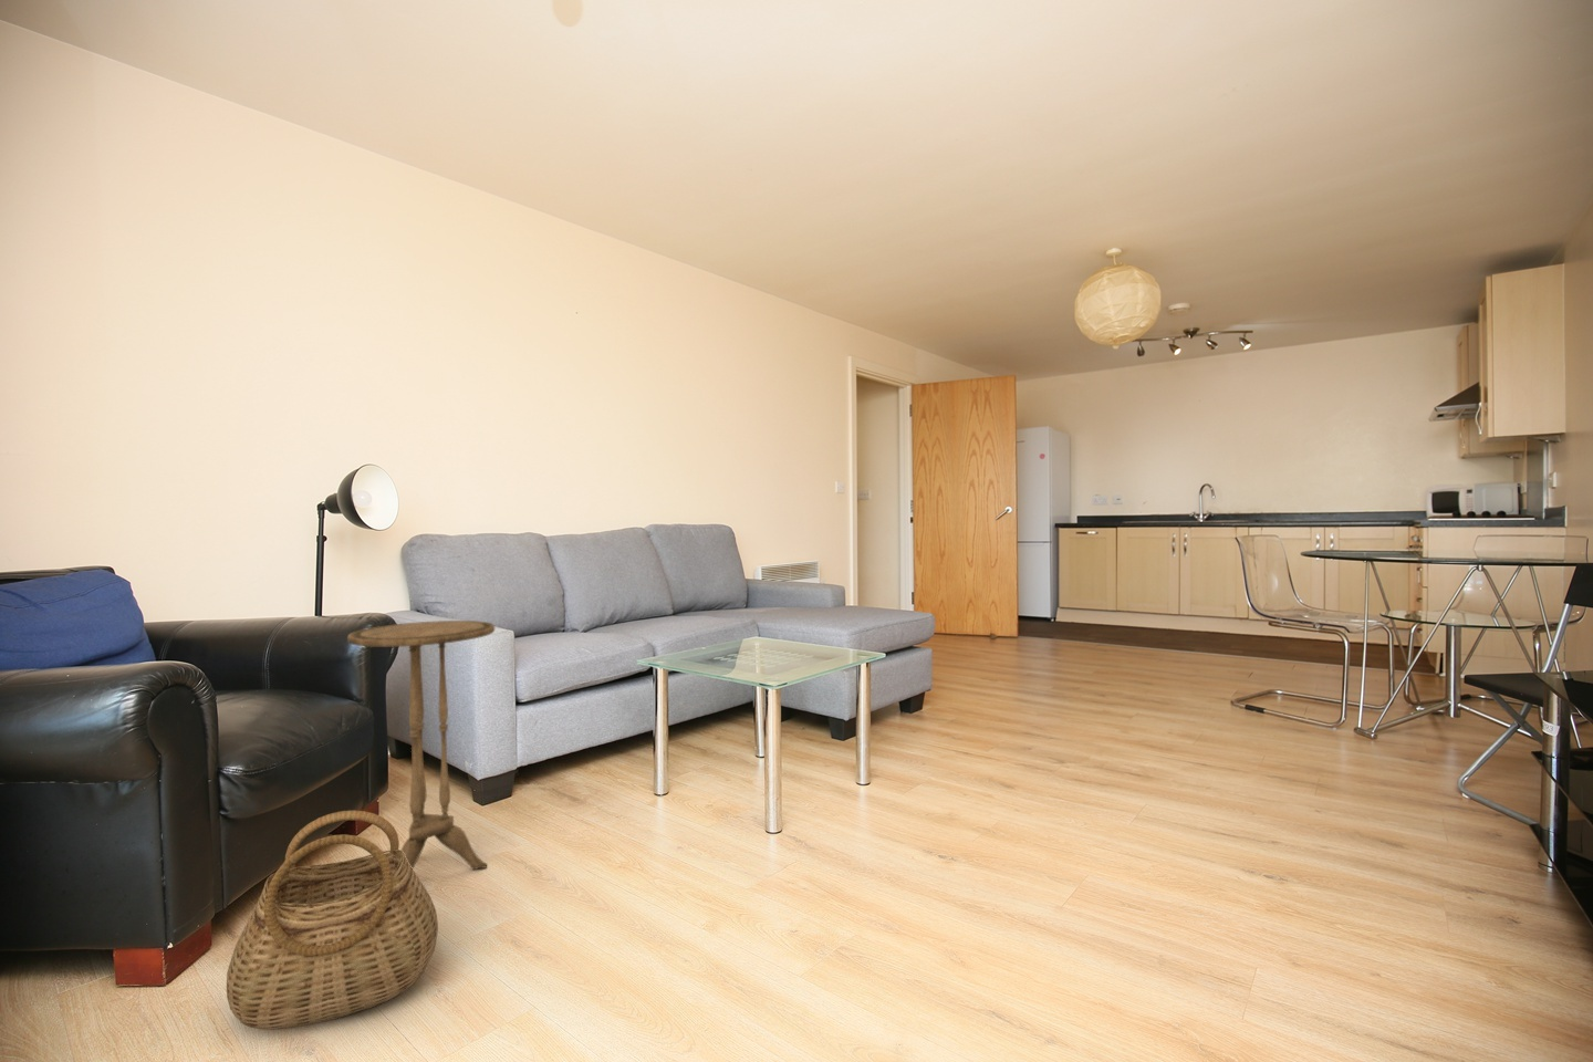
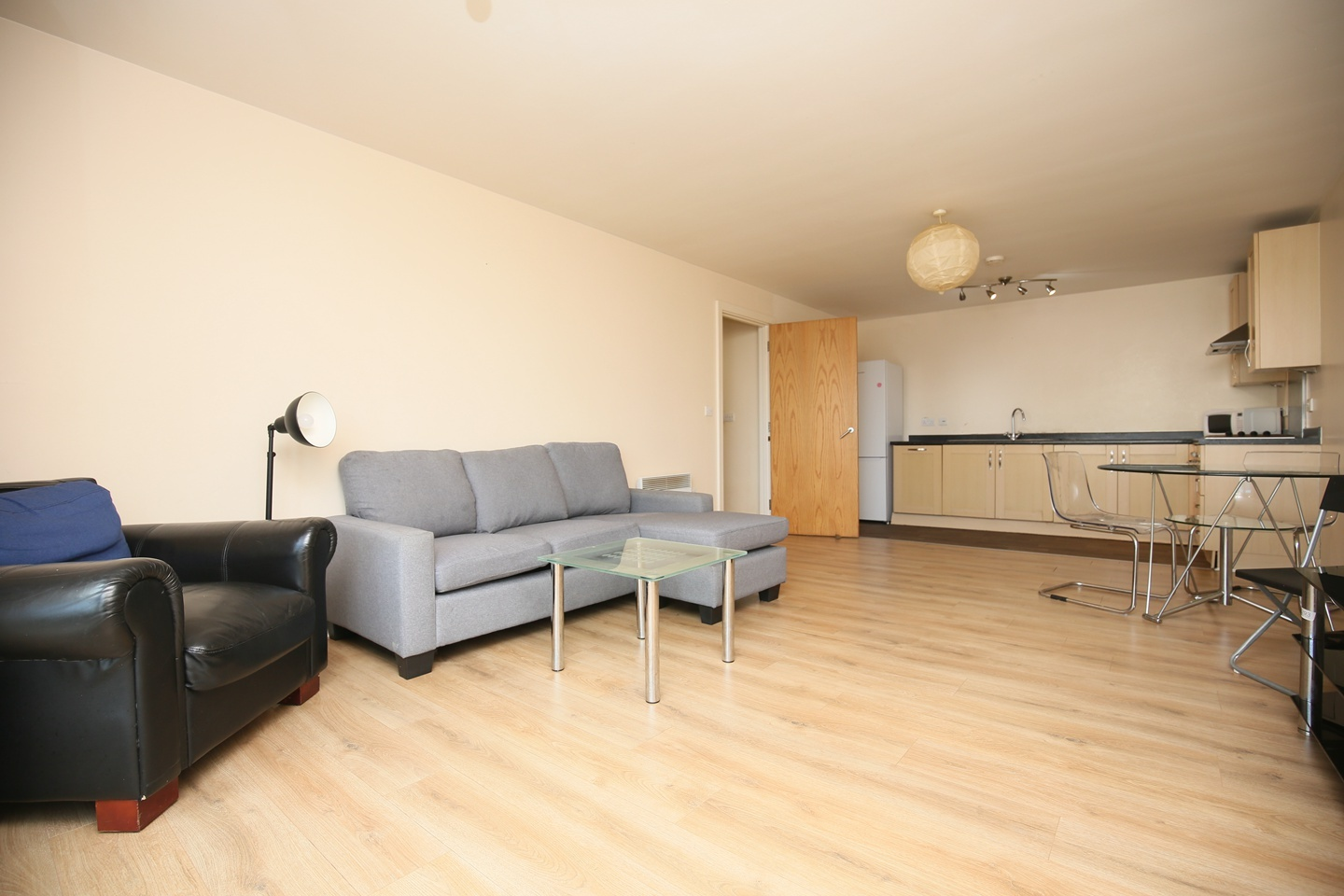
- basket [225,810,440,1031]
- side table [346,620,495,871]
